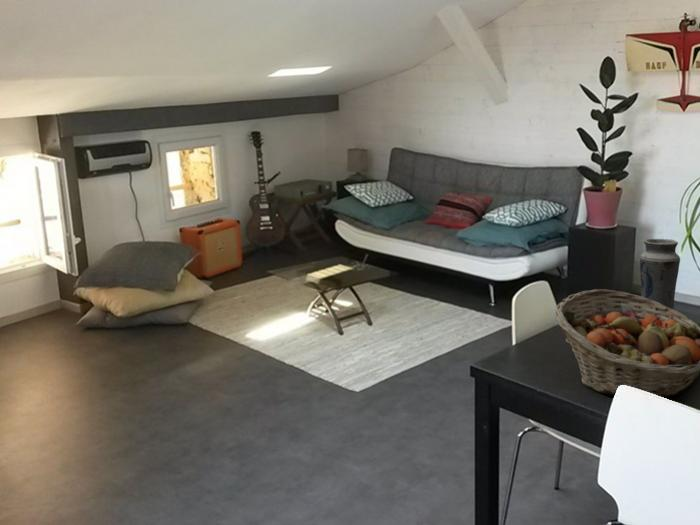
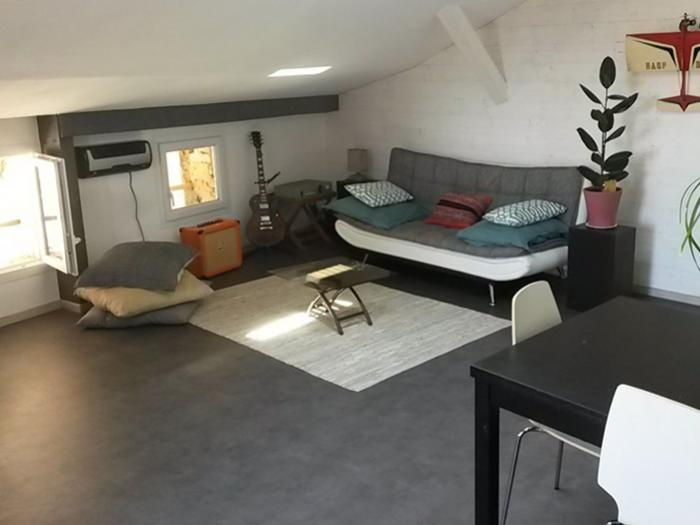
- fruit basket [554,288,700,398]
- vase [639,238,681,310]
